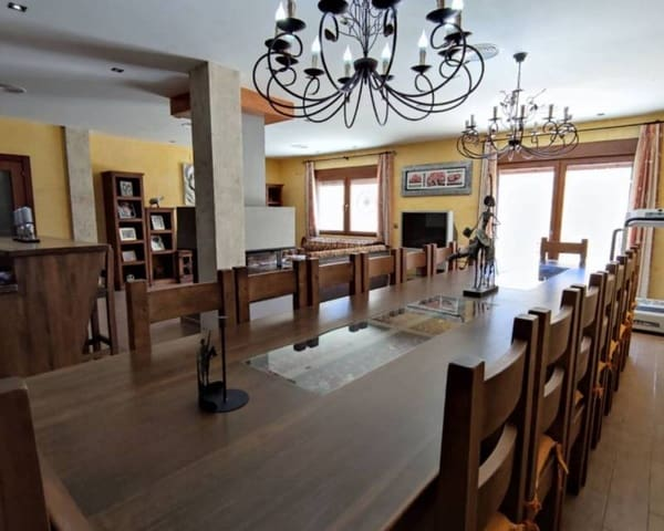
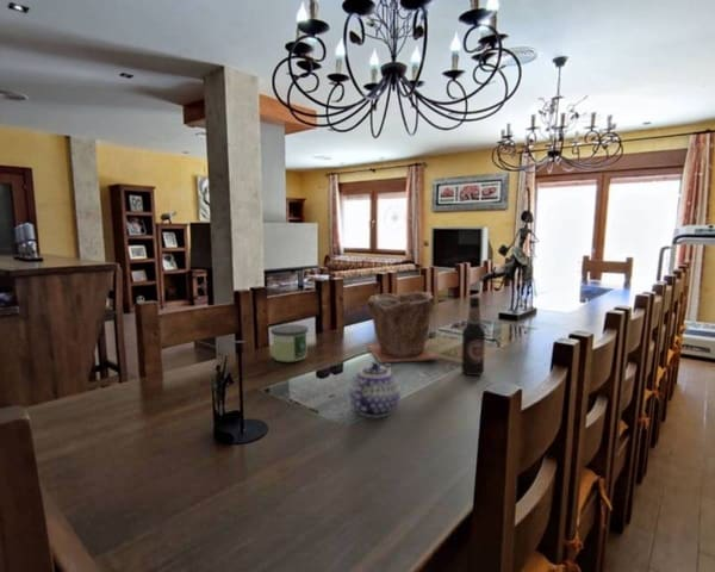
+ plant pot [365,291,440,363]
+ teapot [348,361,402,418]
+ candle [269,323,310,363]
+ bottle [460,296,486,377]
